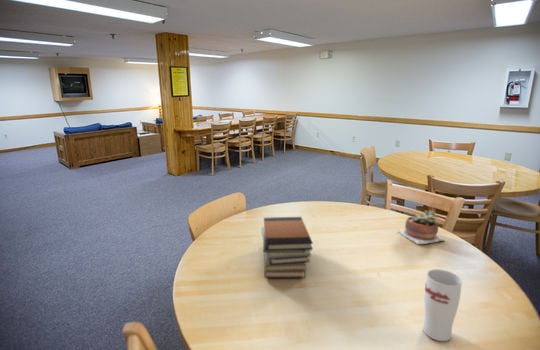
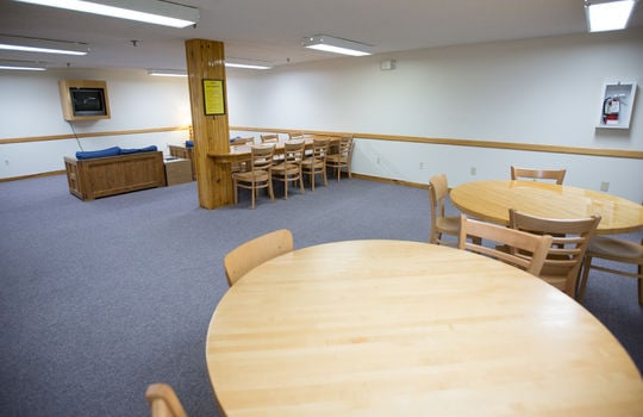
- book stack [260,216,314,278]
- succulent plant [397,209,446,245]
- cup [422,268,463,342]
